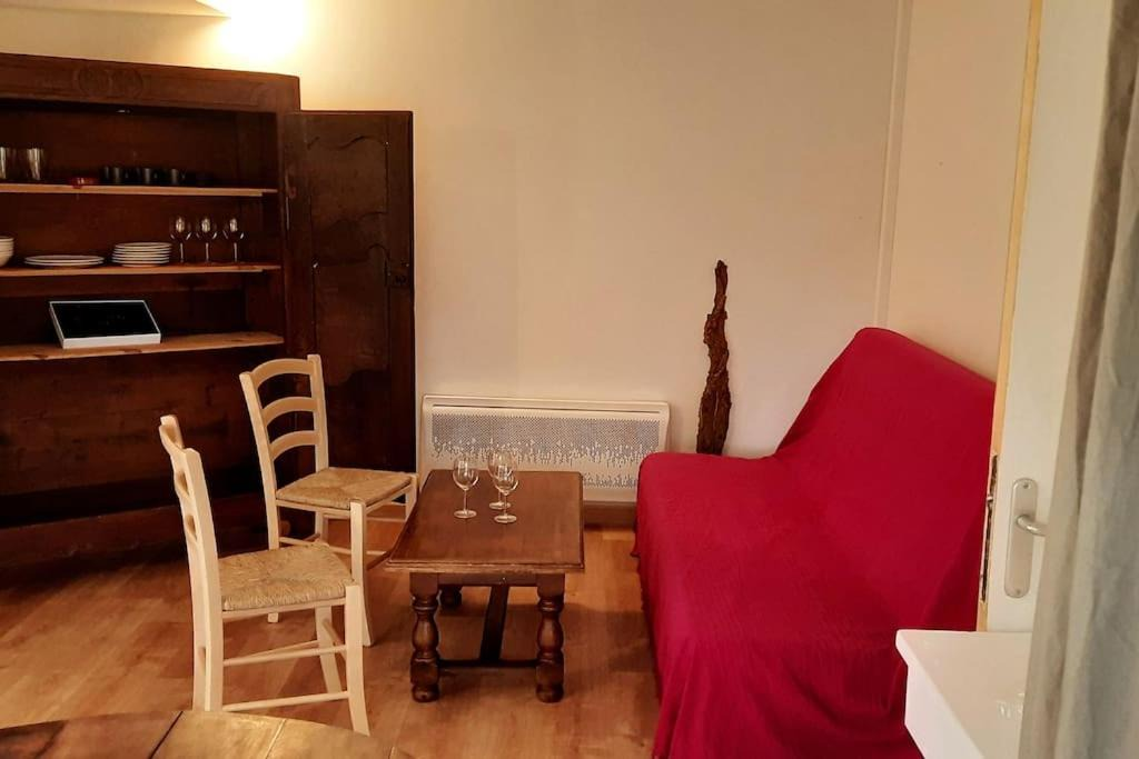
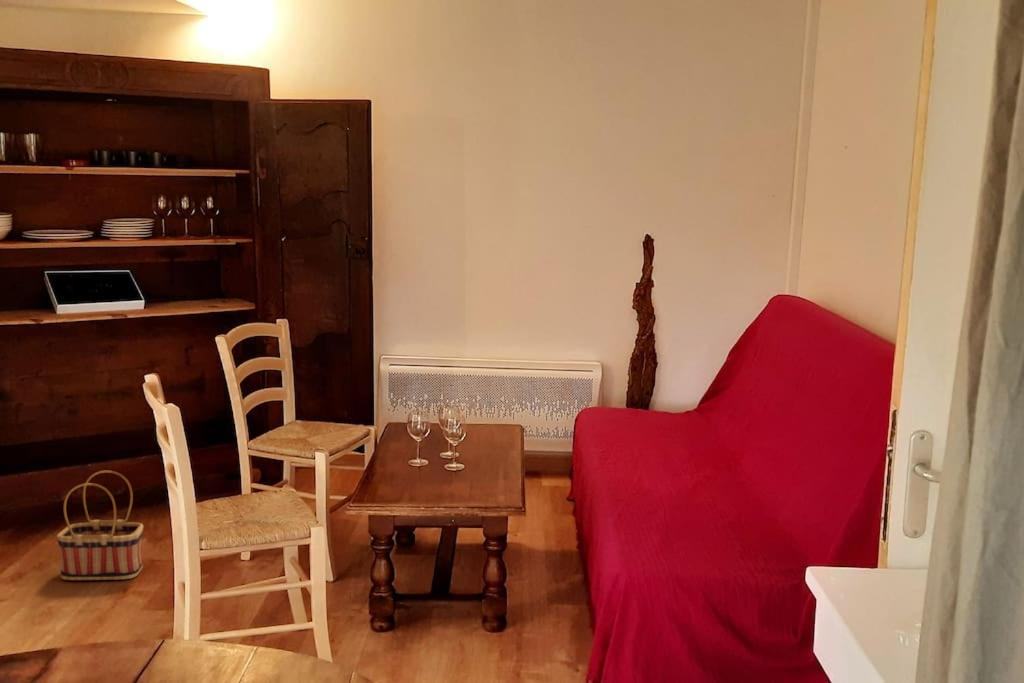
+ basket [56,470,144,581]
